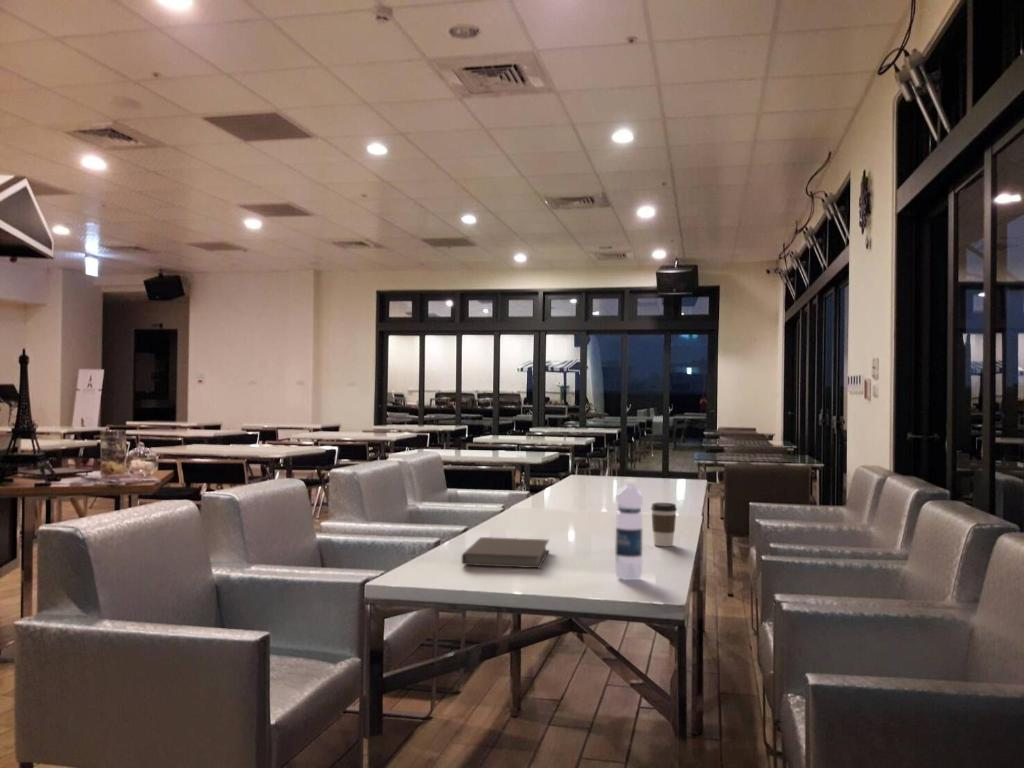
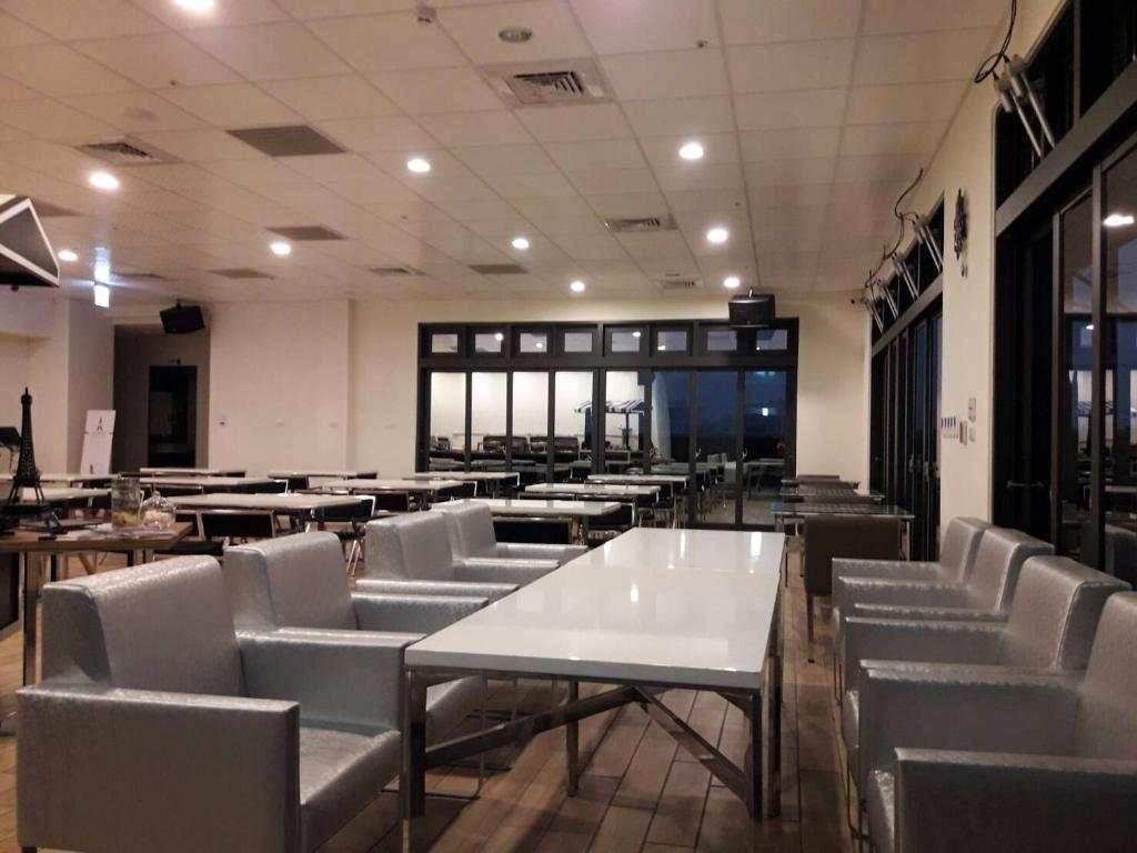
- notebook [461,536,550,569]
- coffee cup [650,502,678,547]
- water bottle [614,478,644,581]
